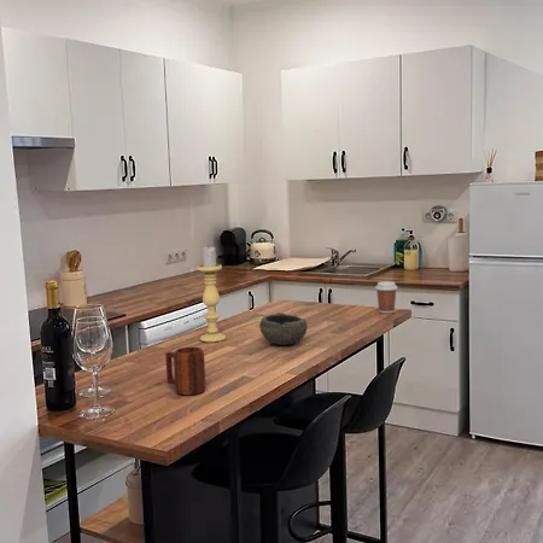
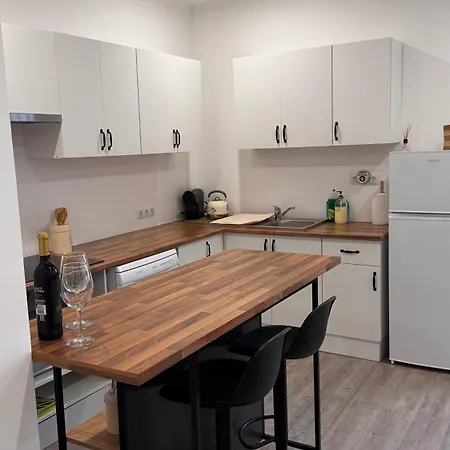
- bowl [258,311,309,346]
- coffee cup [374,280,399,314]
- candle holder [197,245,227,343]
- mug [164,346,206,396]
